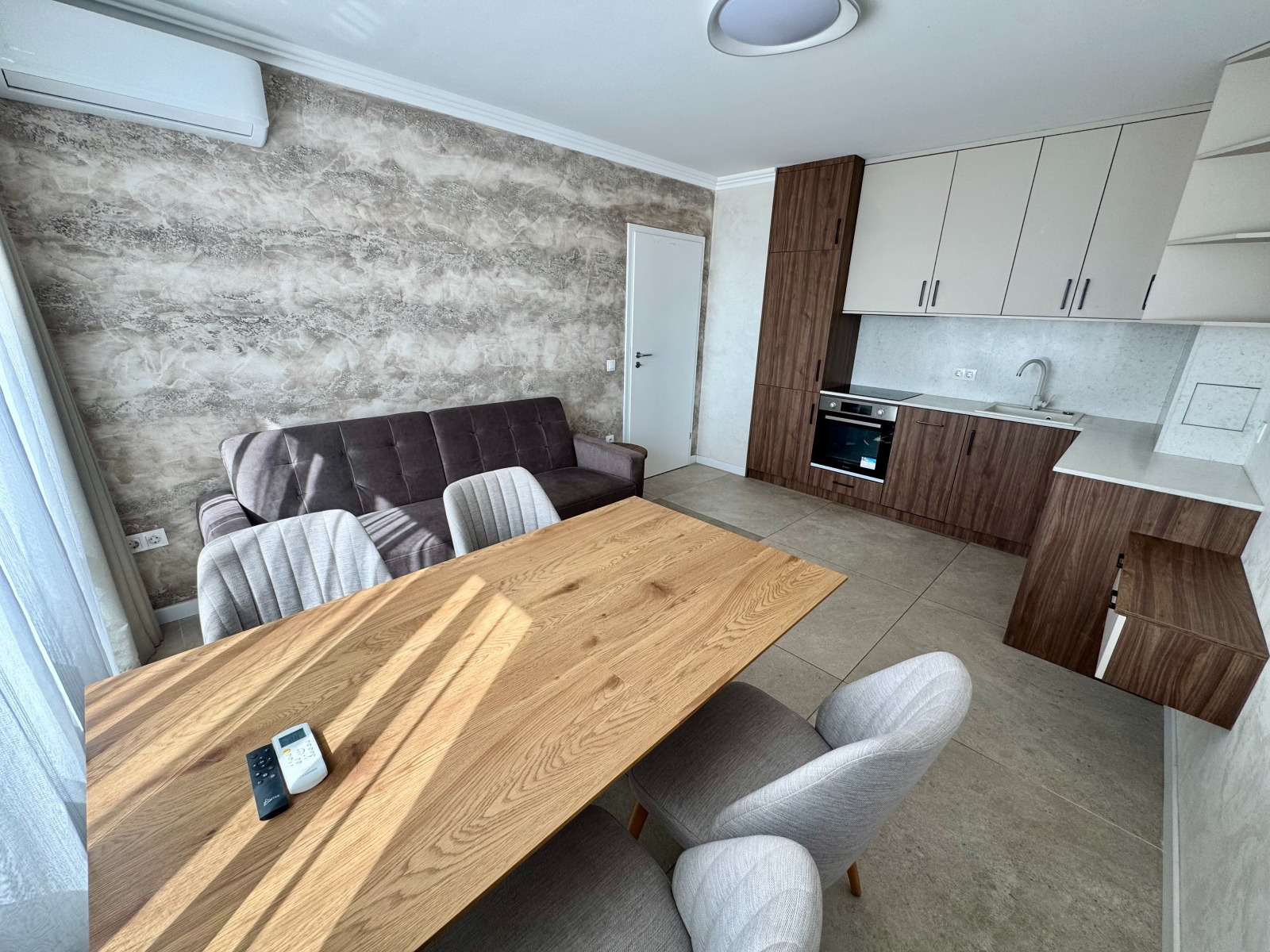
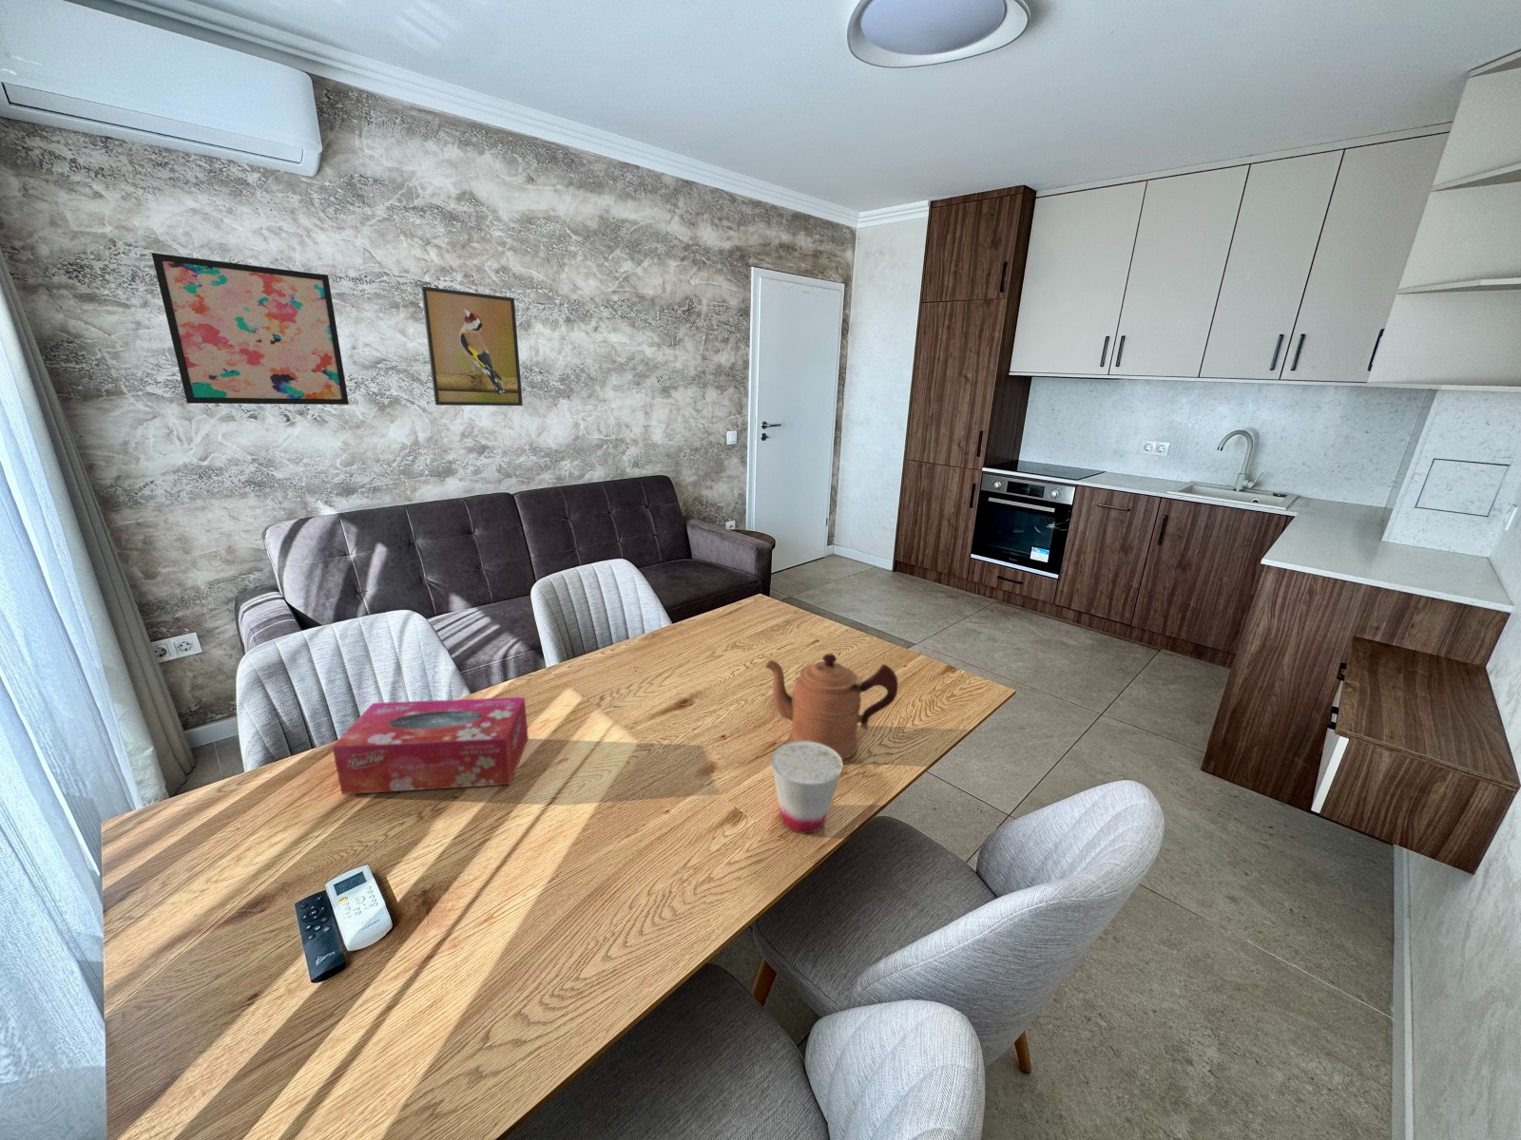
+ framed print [420,285,523,407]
+ cup [770,741,843,835]
+ coffeepot [764,651,899,760]
+ tissue box [332,697,529,795]
+ wall art [150,251,350,406]
